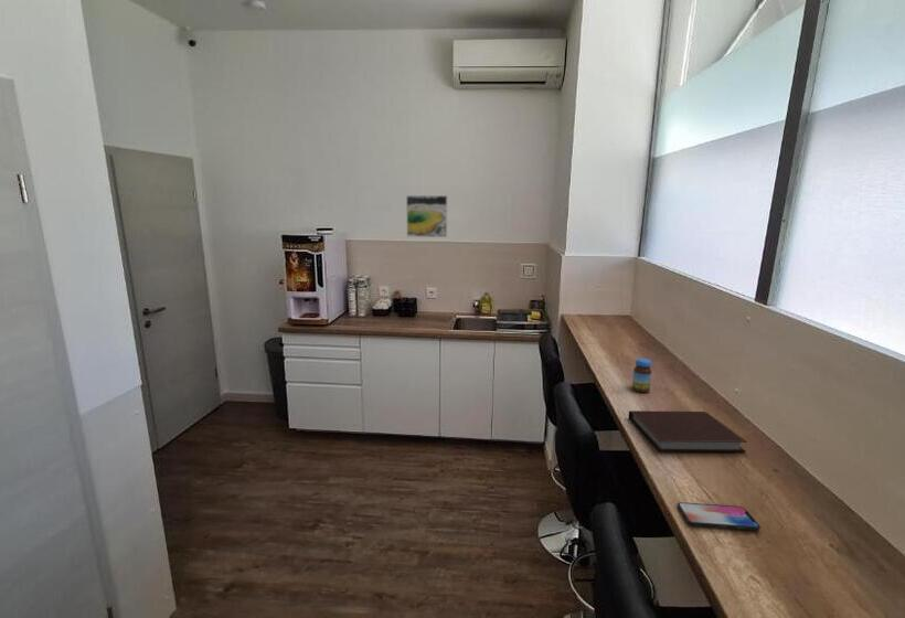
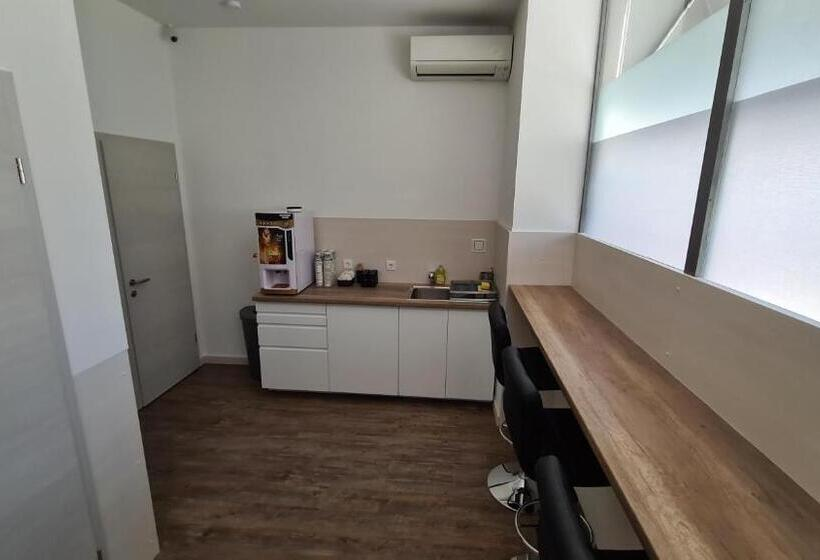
- notebook [628,409,748,452]
- jar [631,358,652,394]
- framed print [405,194,448,238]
- smartphone [677,501,762,531]
